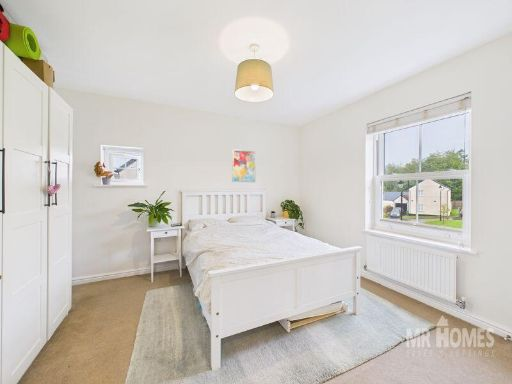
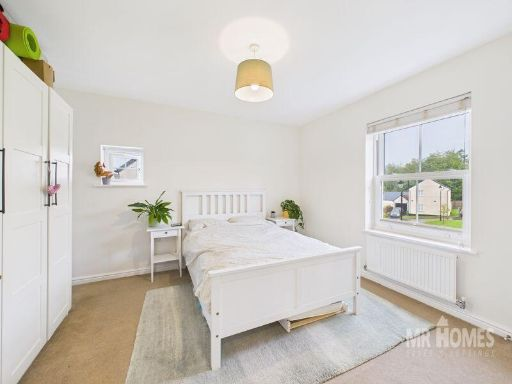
- wall art [231,148,257,183]
